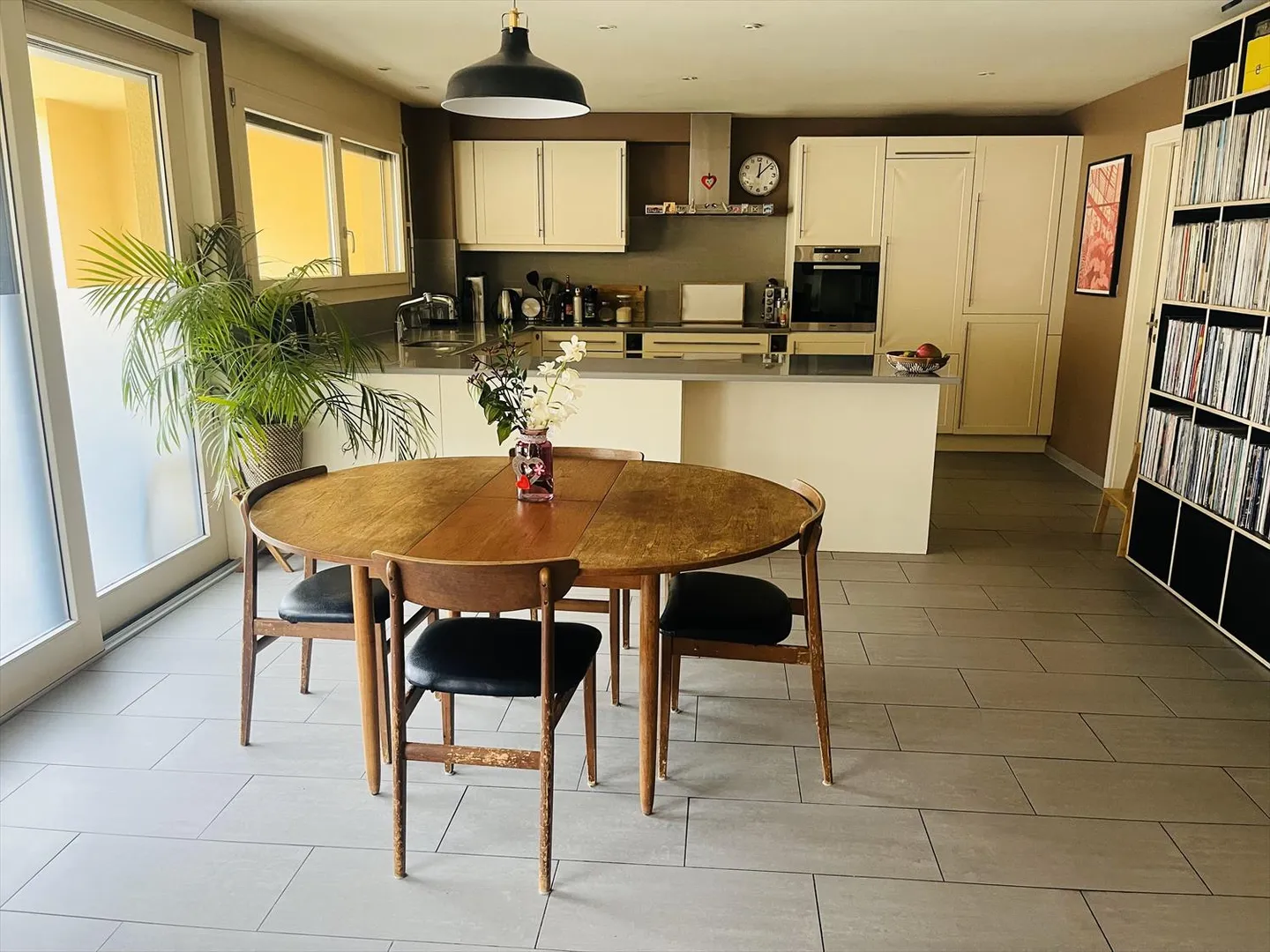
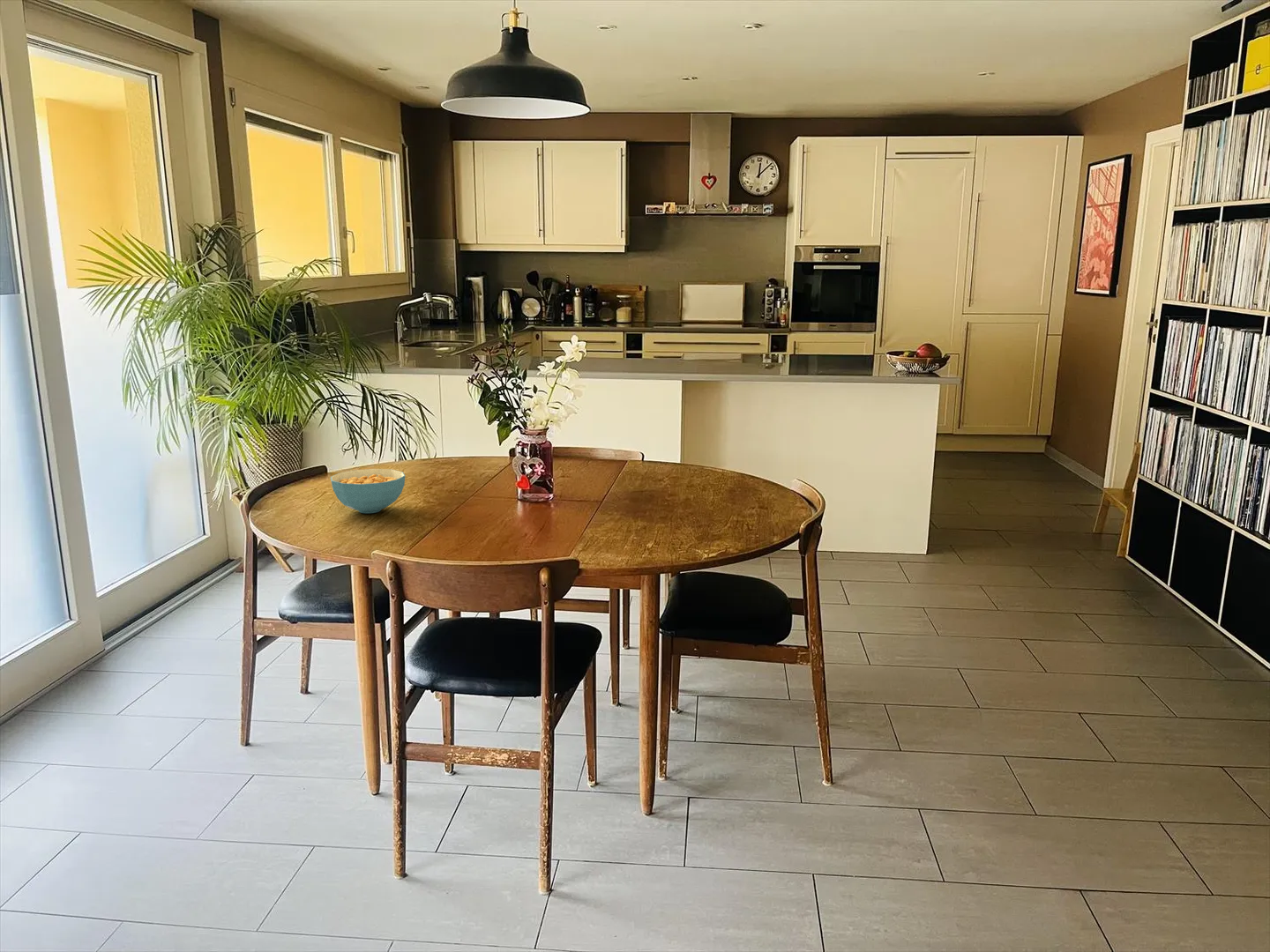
+ cereal bowl [330,468,406,514]
